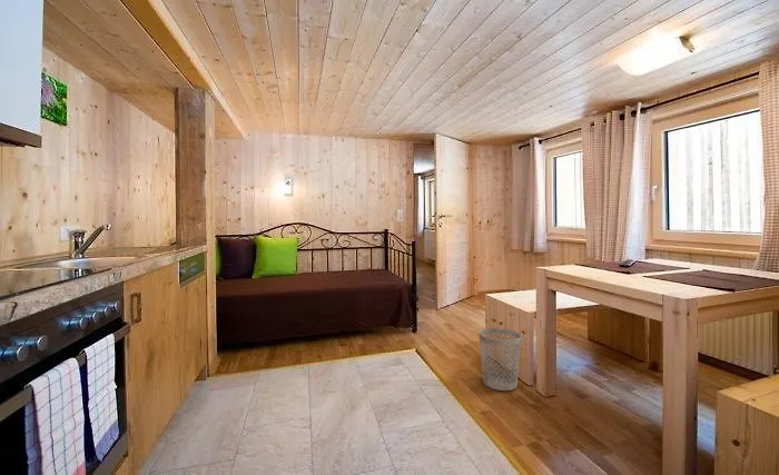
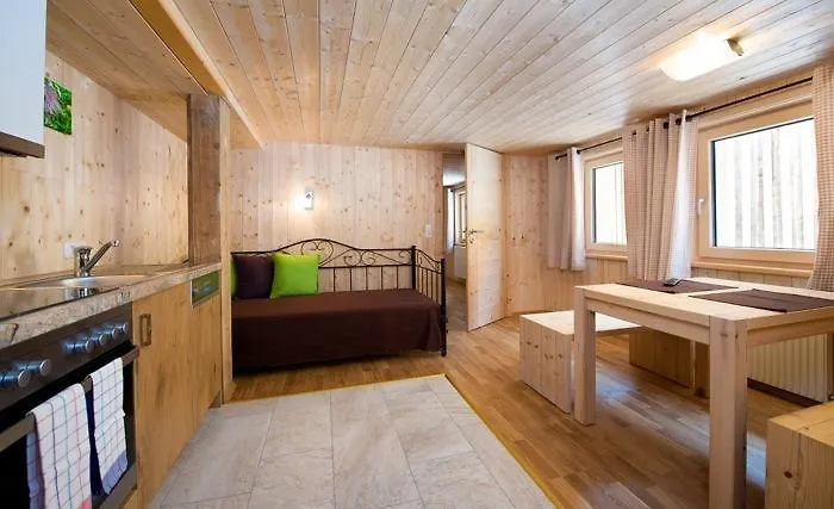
- wastebasket [477,327,522,392]
